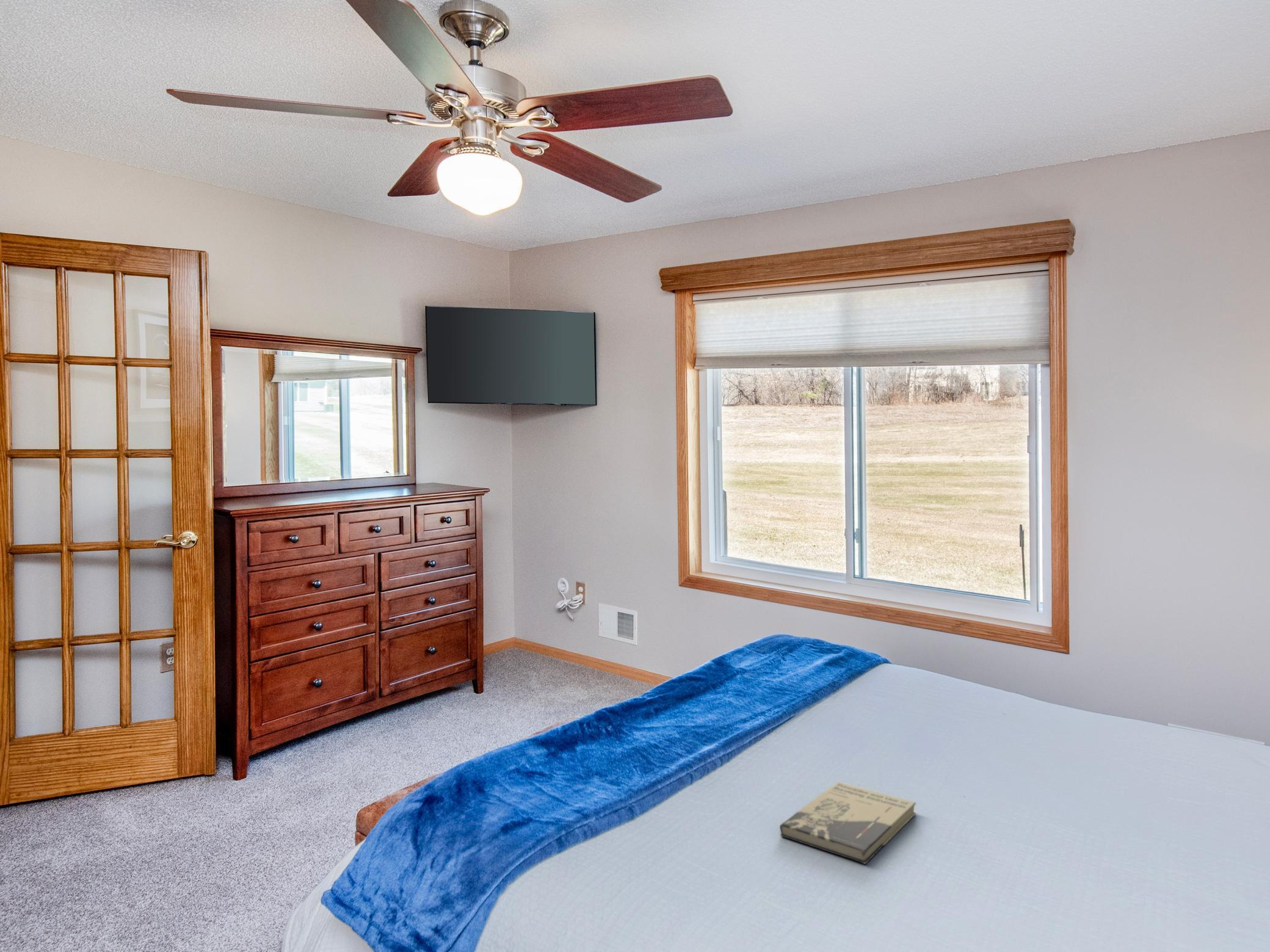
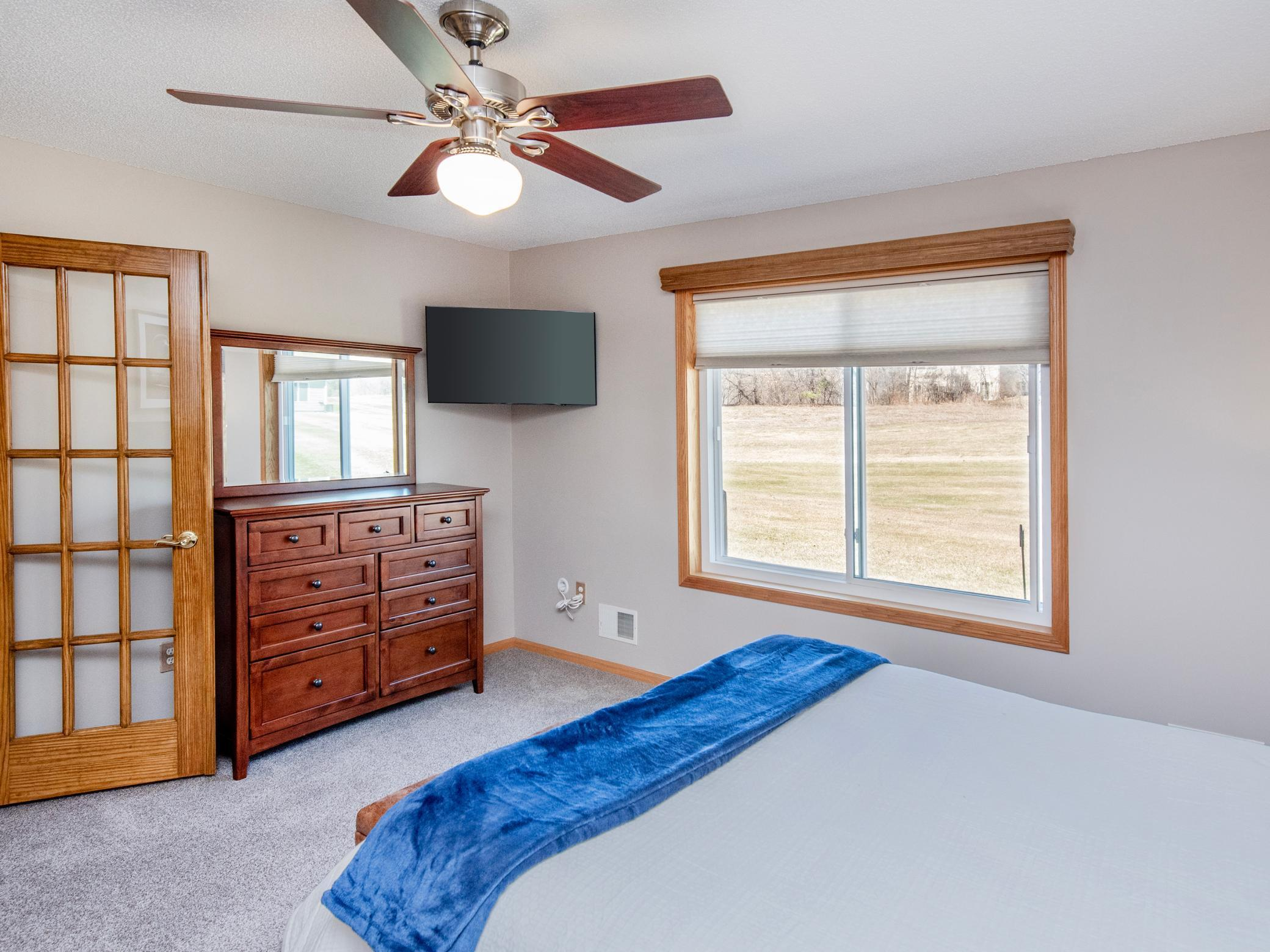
- book [779,781,916,865]
